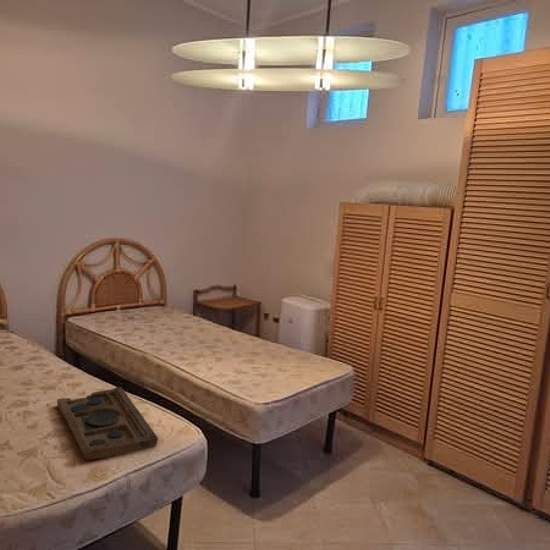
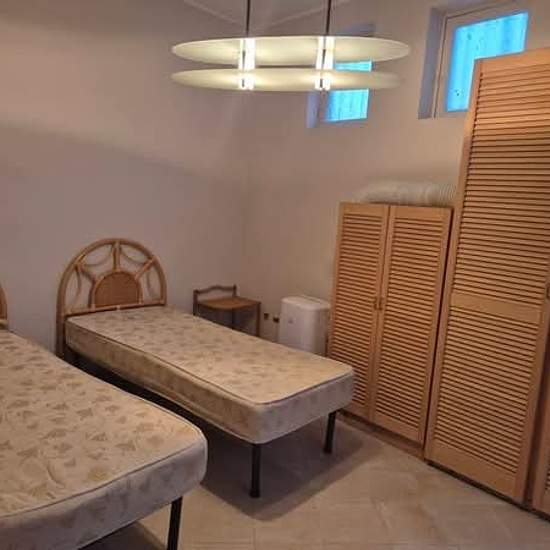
- decorative tray [56,386,159,461]
